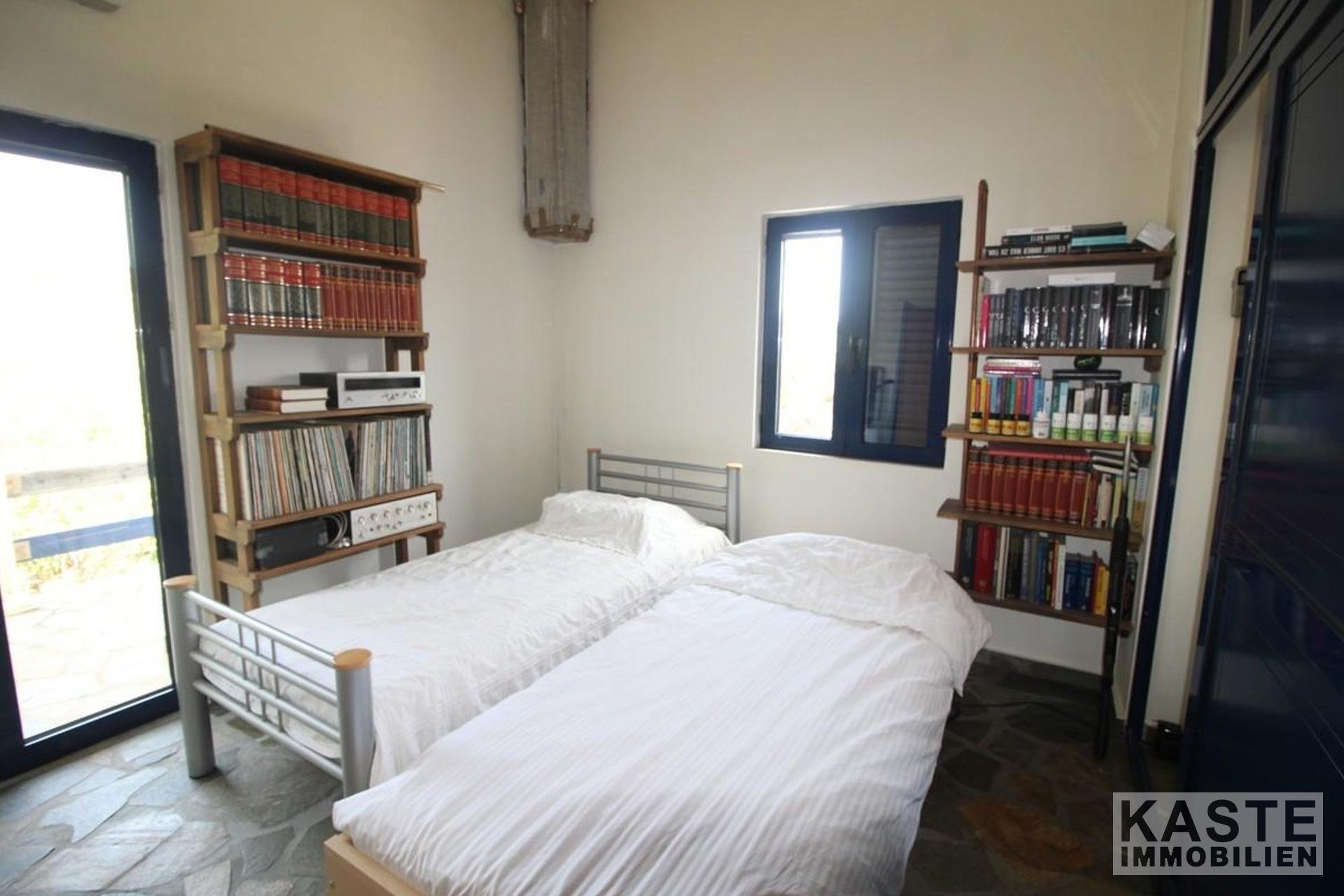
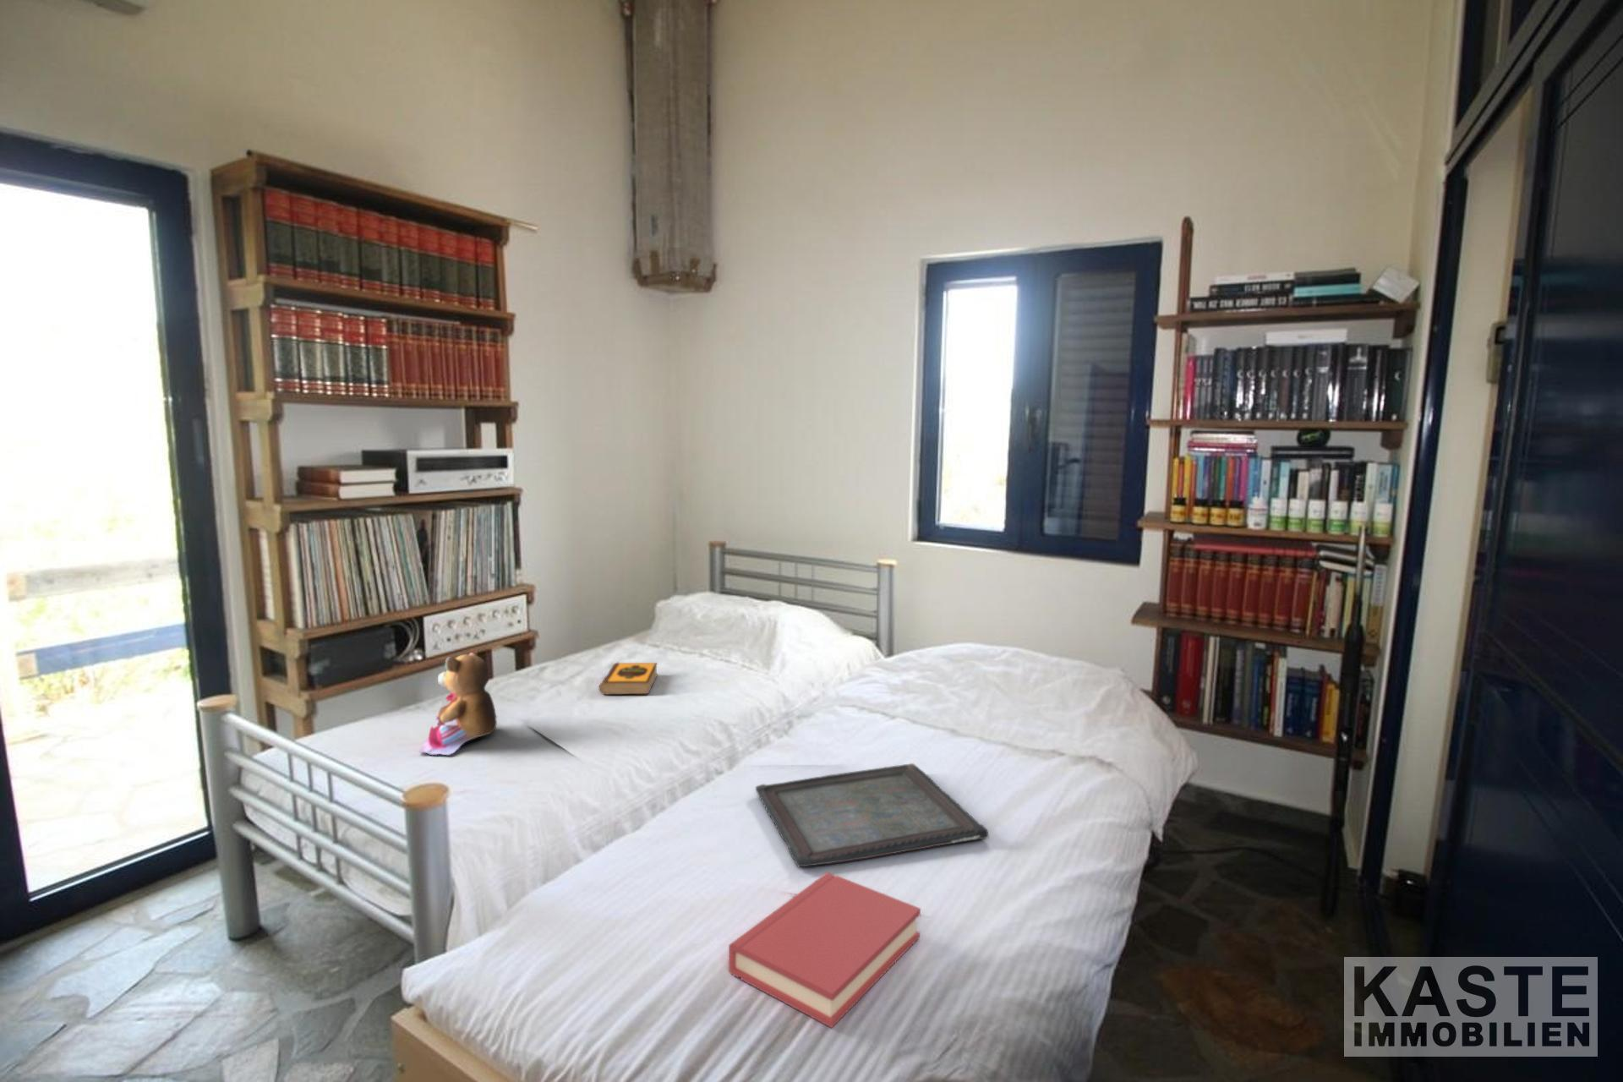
+ serving tray [755,762,990,868]
+ teddy bear [417,652,498,756]
+ hardback book [598,662,658,696]
+ hardback book [728,872,921,1029]
